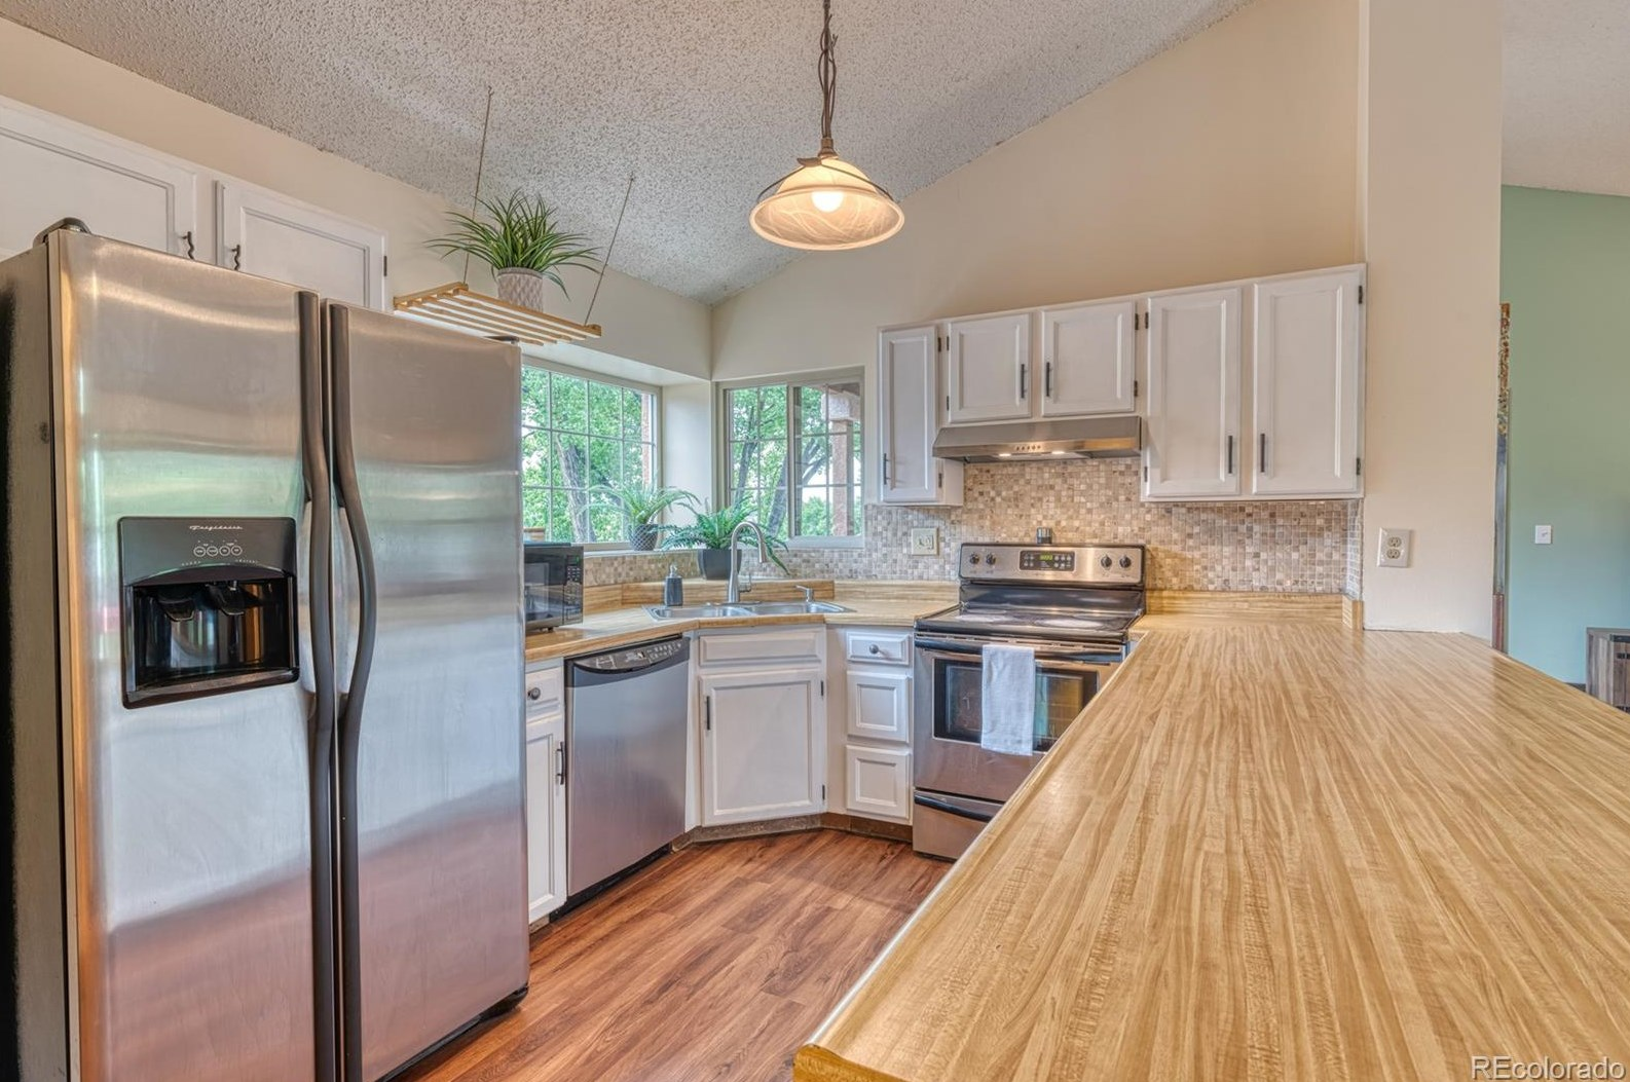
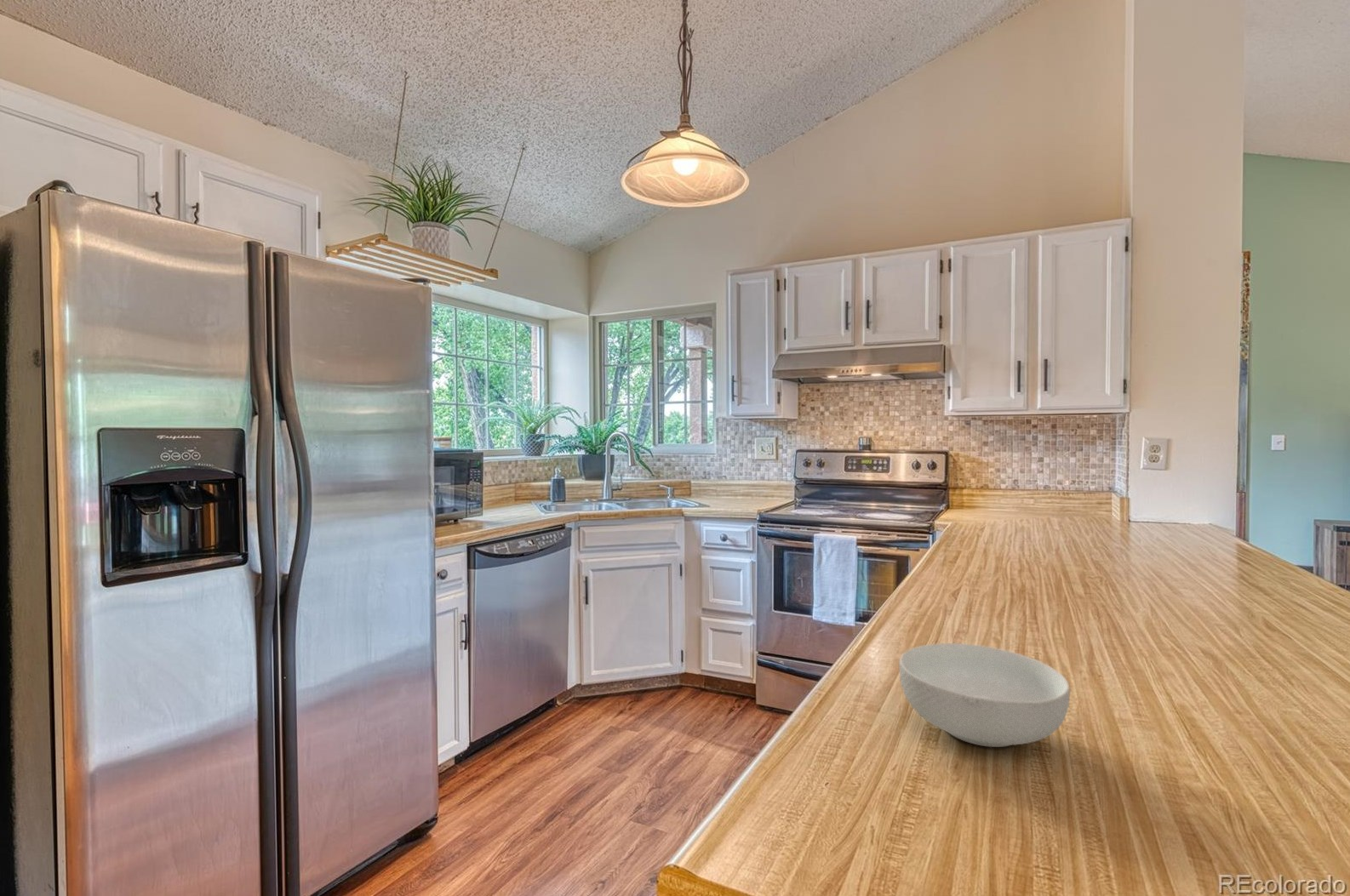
+ cereal bowl [898,642,1071,748]
